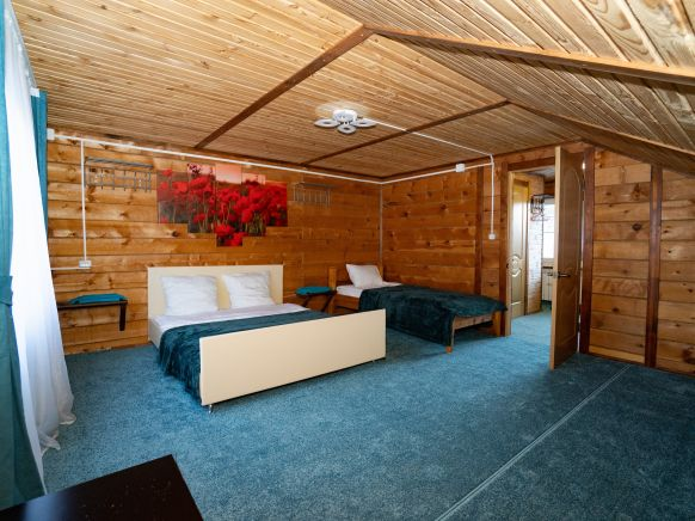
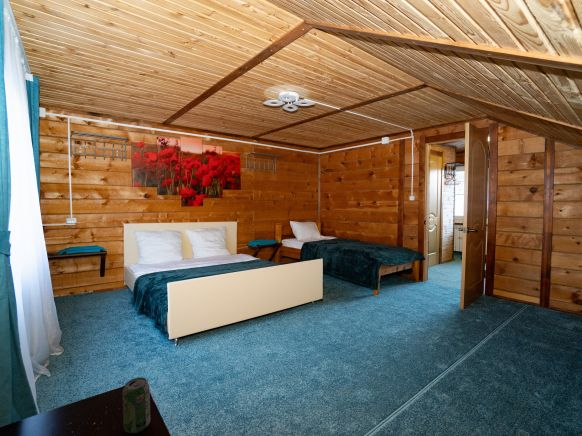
+ beverage can [122,377,151,434]
